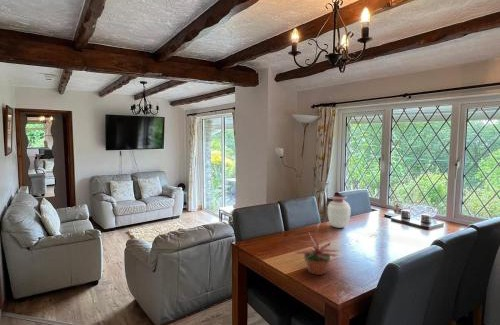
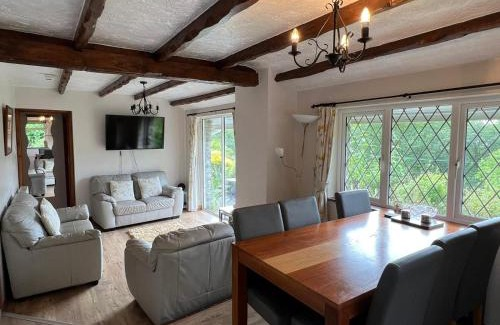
- potted plant [293,234,340,276]
- vase [327,194,351,229]
